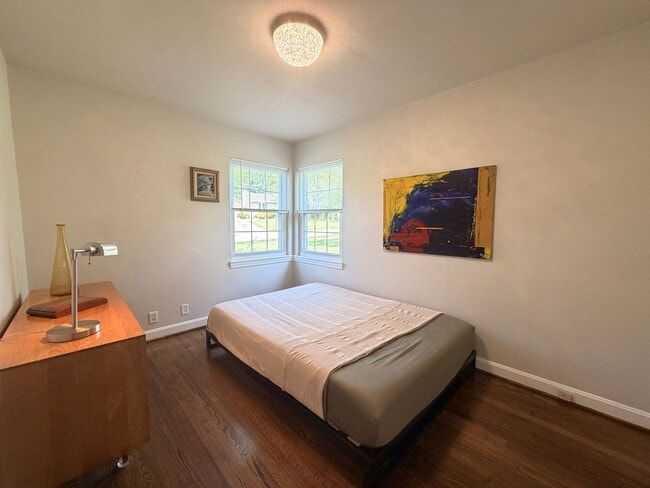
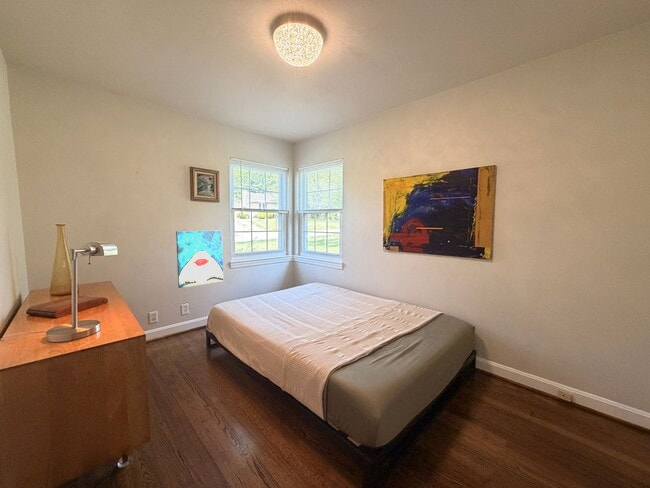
+ wall art [175,230,224,289]
